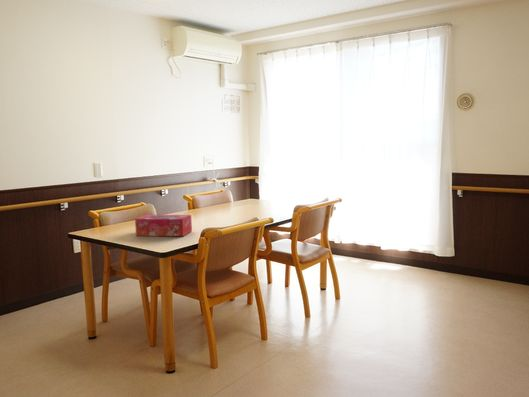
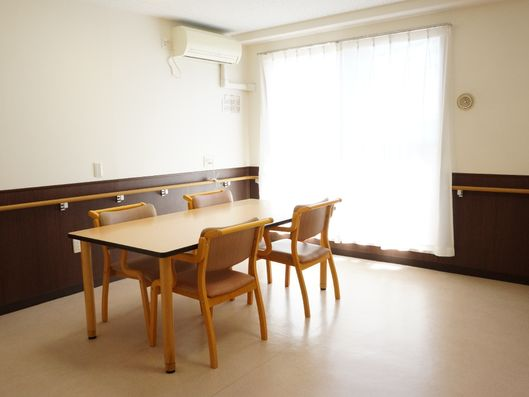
- tissue box [134,214,193,237]
